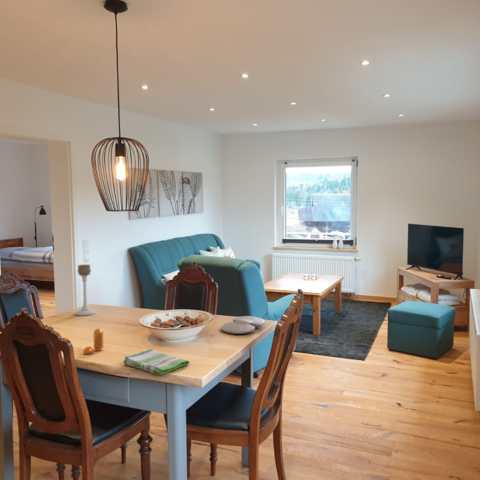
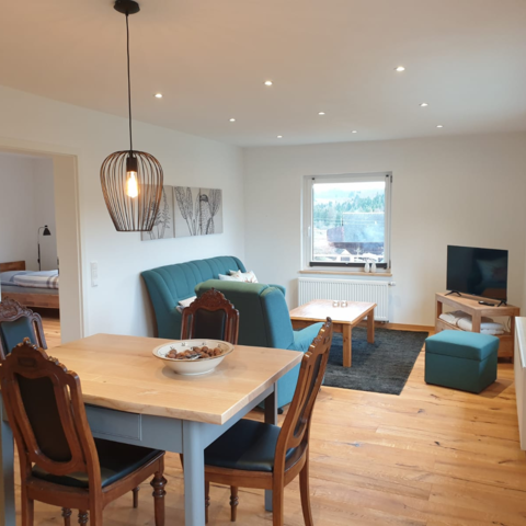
- dish towel [122,348,190,376]
- paint palette [220,315,266,335]
- pepper shaker [82,327,104,355]
- candle holder [74,263,97,317]
